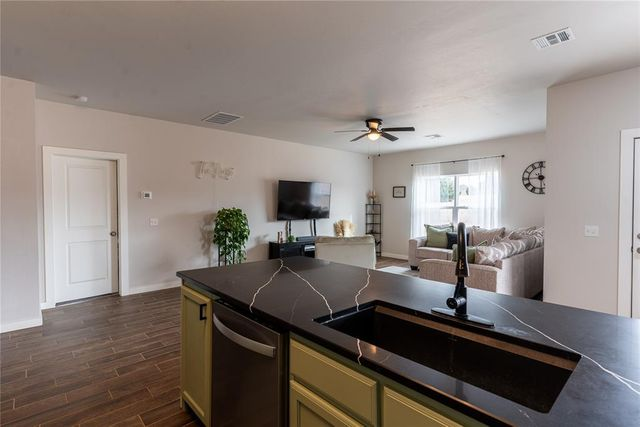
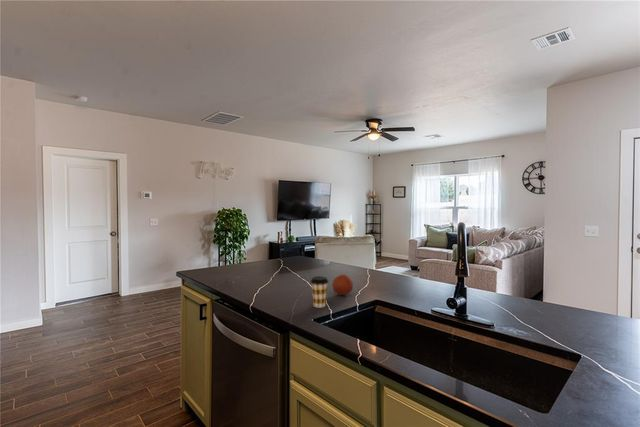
+ fruit [331,274,354,296]
+ coffee cup [310,275,329,309]
